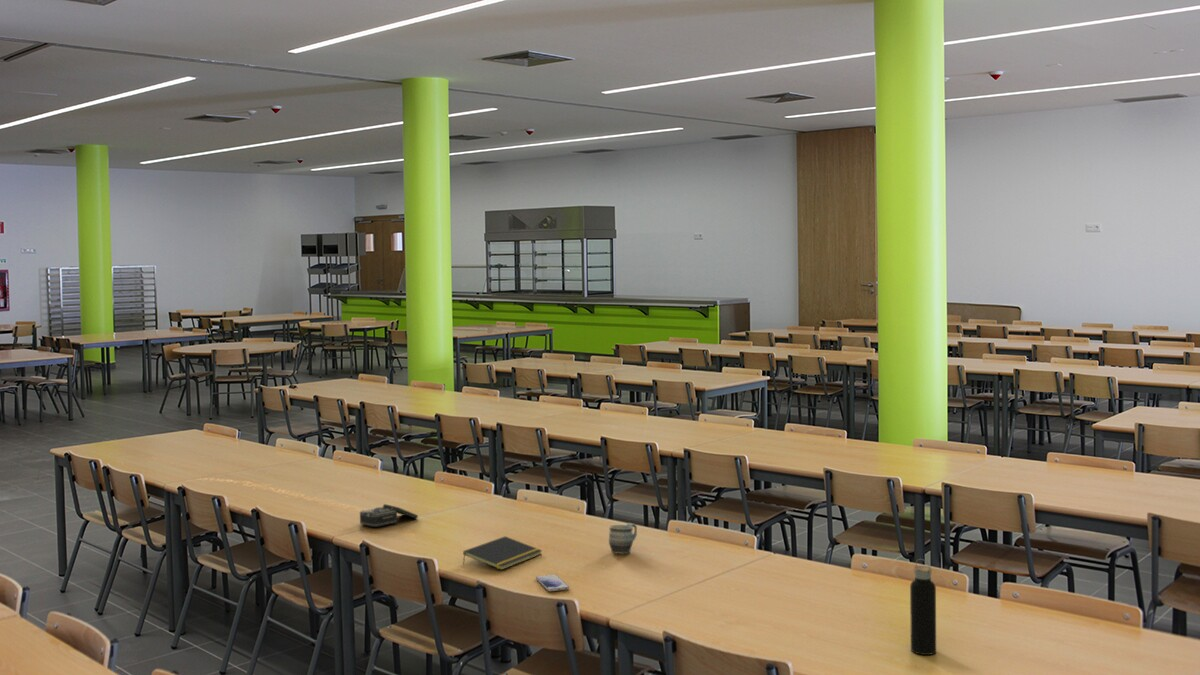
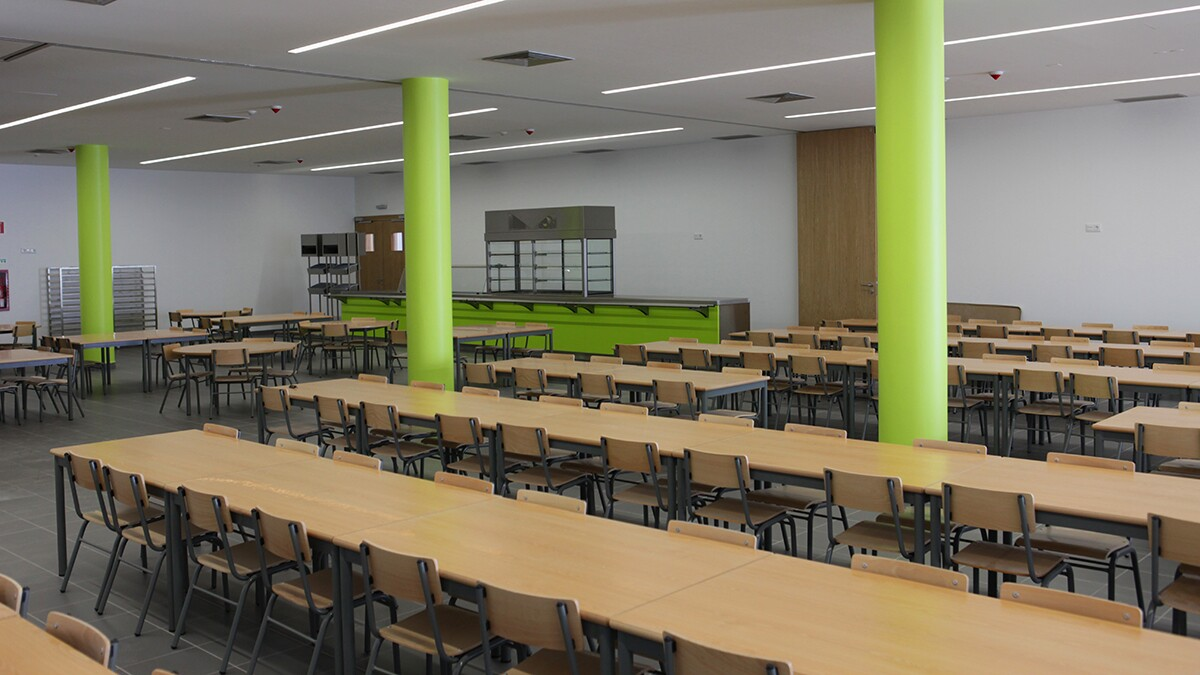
- lunch box [359,503,419,528]
- water bottle [909,558,937,656]
- smartphone [535,574,570,592]
- notepad [462,535,543,571]
- mug [608,522,638,555]
